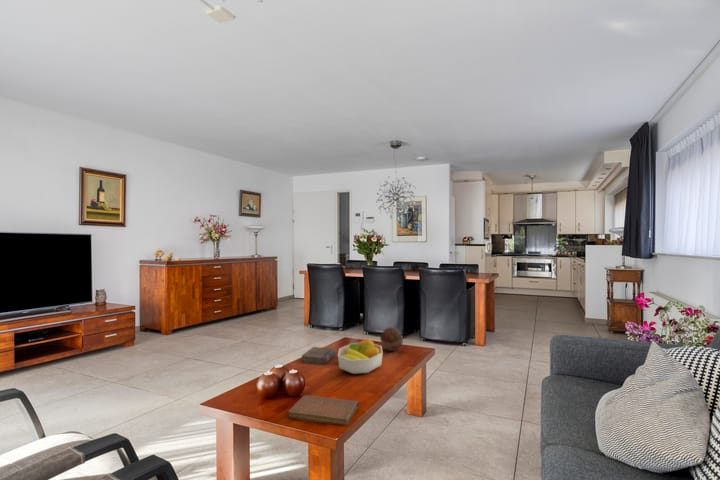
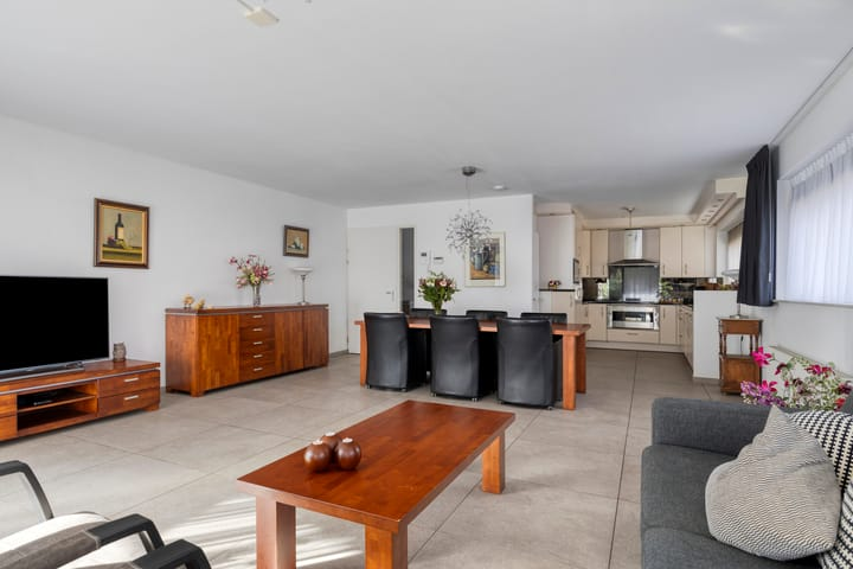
- fruit bowl [337,337,384,375]
- book [300,346,337,366]
- decorative ball [379,327,404,352]
- notebook [288,394,360,426]
